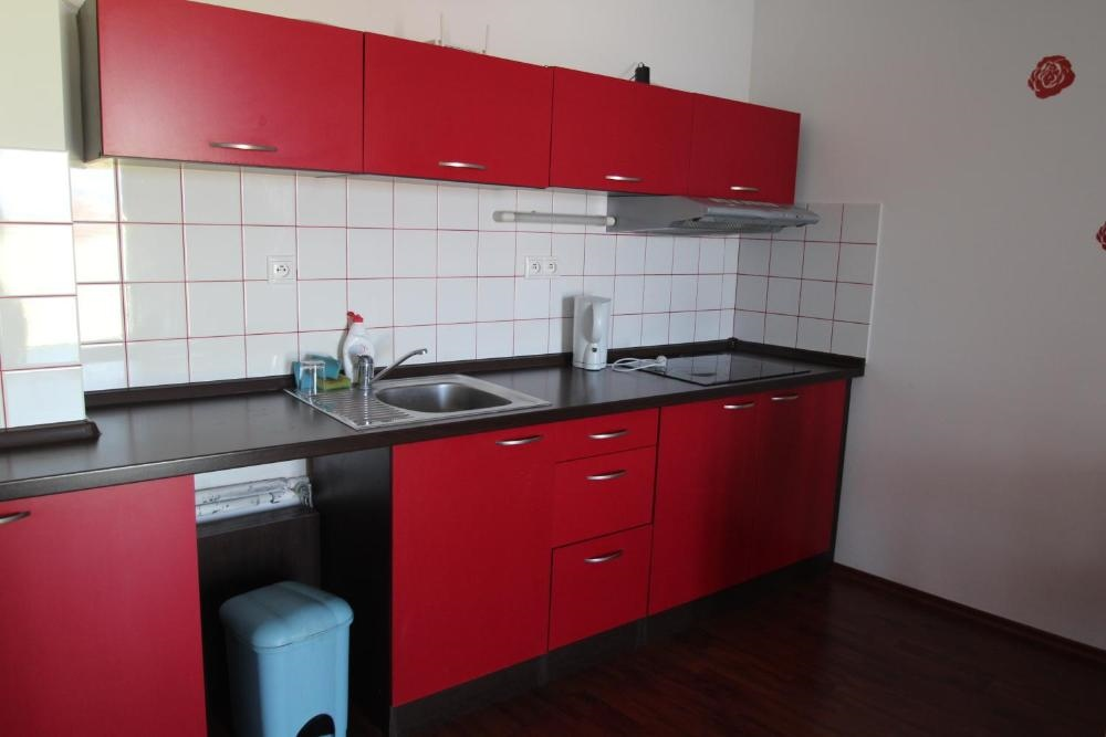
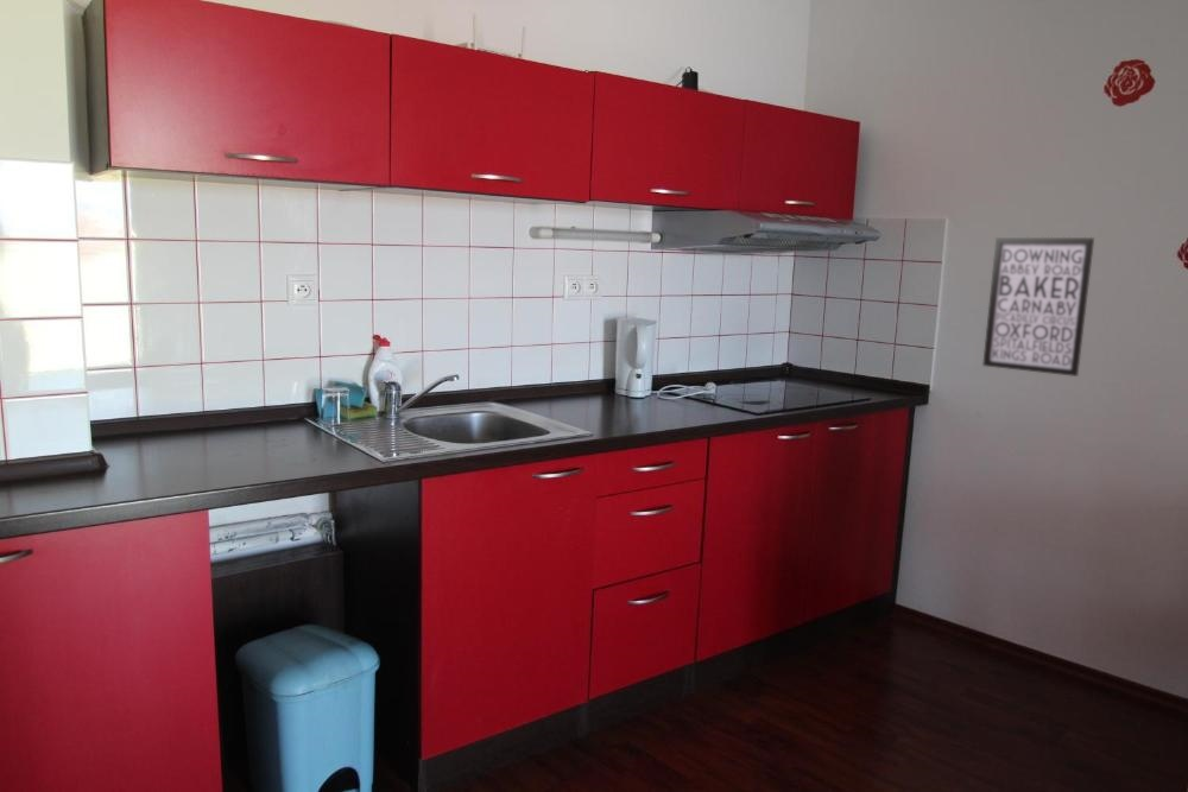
+ wall art [981,236,1095,378]
